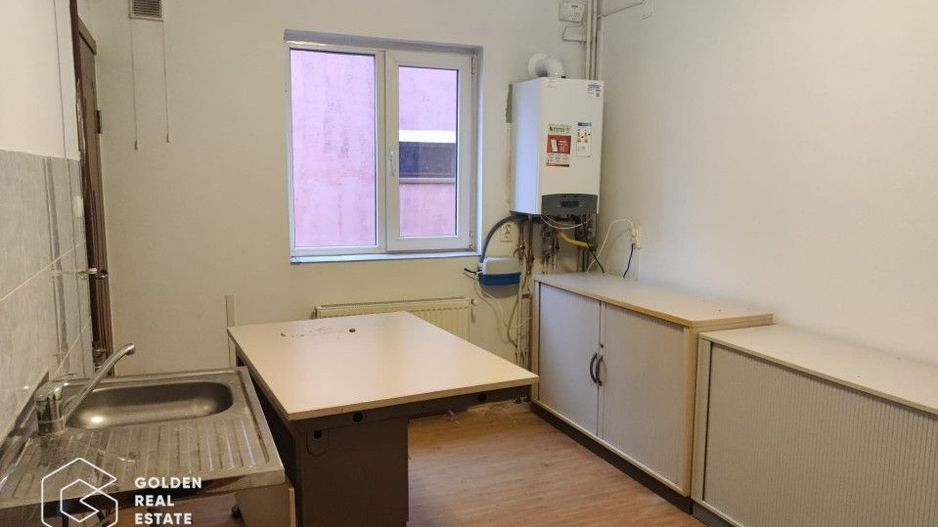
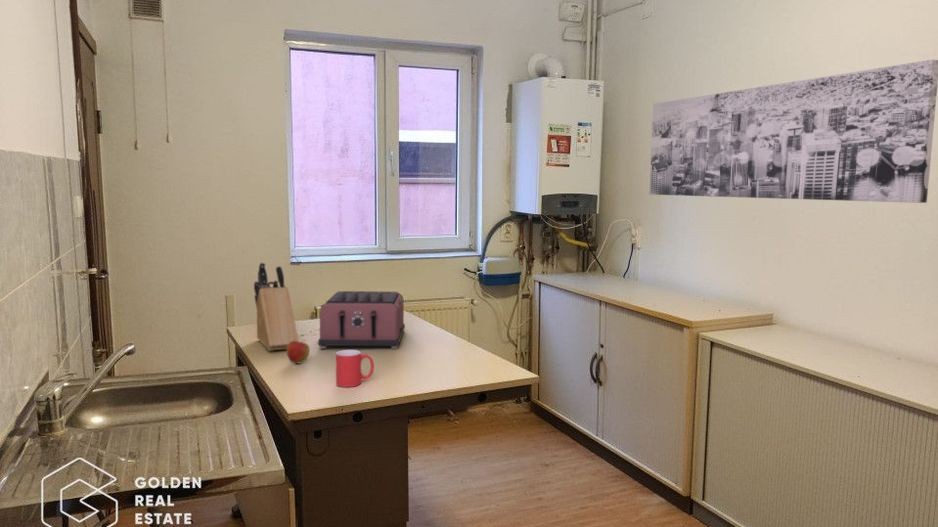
+ toaster [317,290,406,350]
+ apple [286,338,311,364]
+ knife block [253,261,300,352]
+ mug [335,349,375,388]
+ wall art [649,59,938,204]
